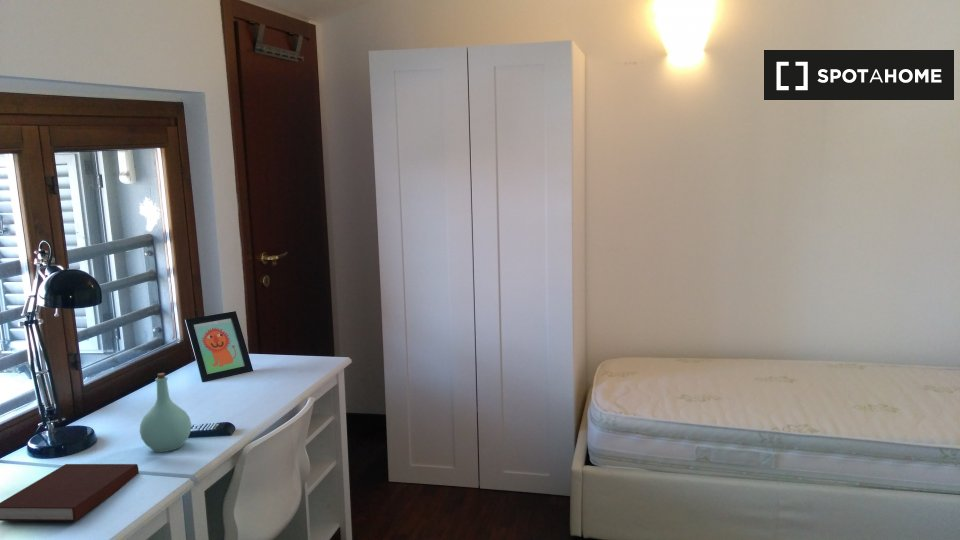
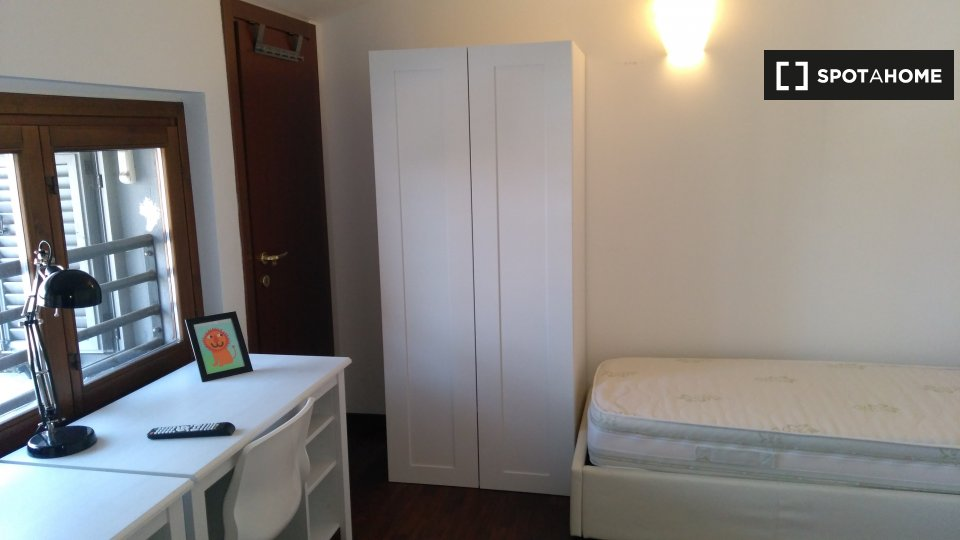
- bottle [139,372,192,453]
- notebook [0,463,140,522]
